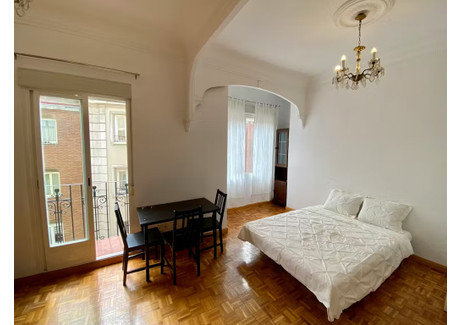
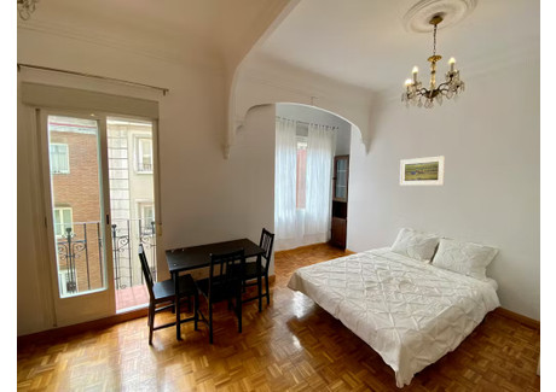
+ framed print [399,154,446,186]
